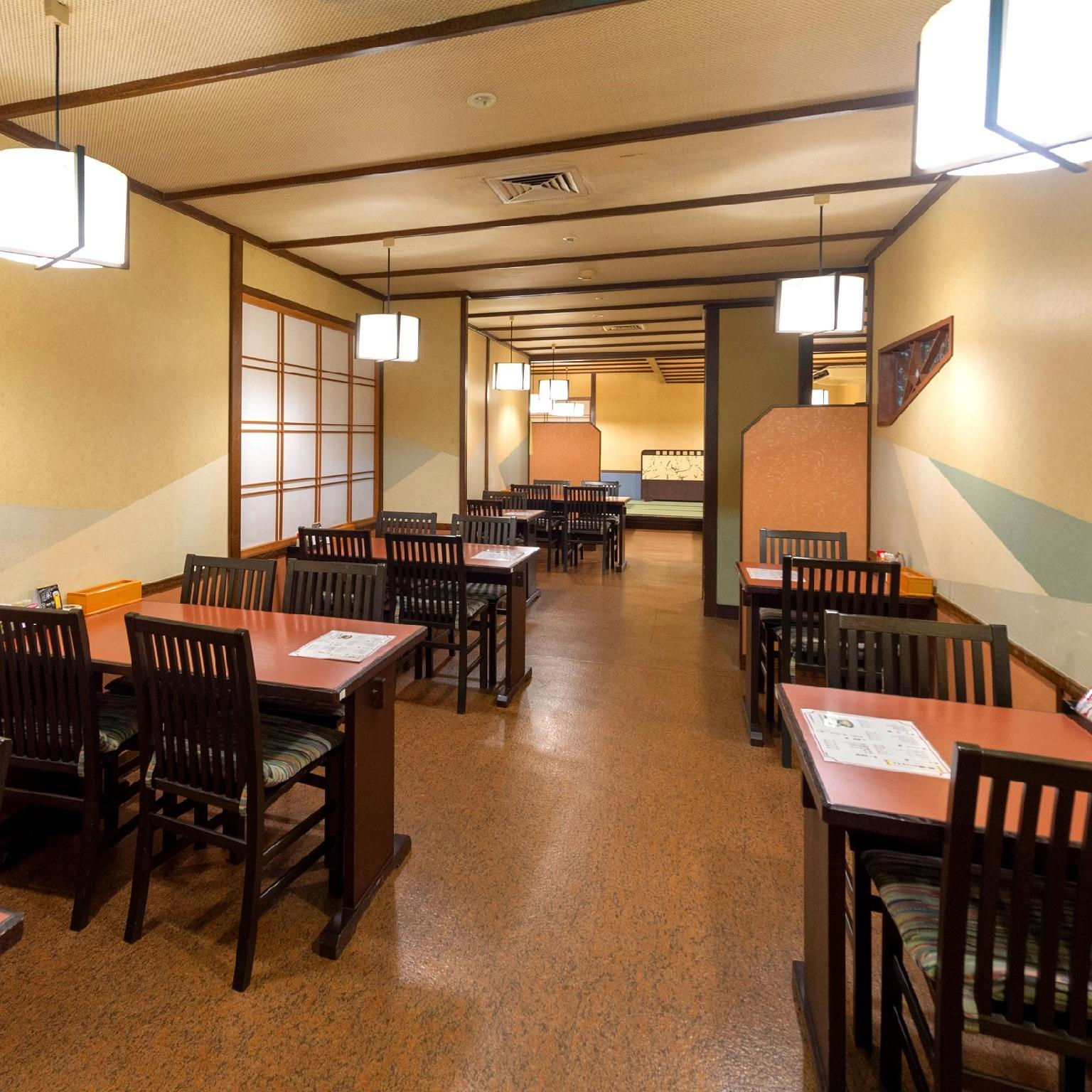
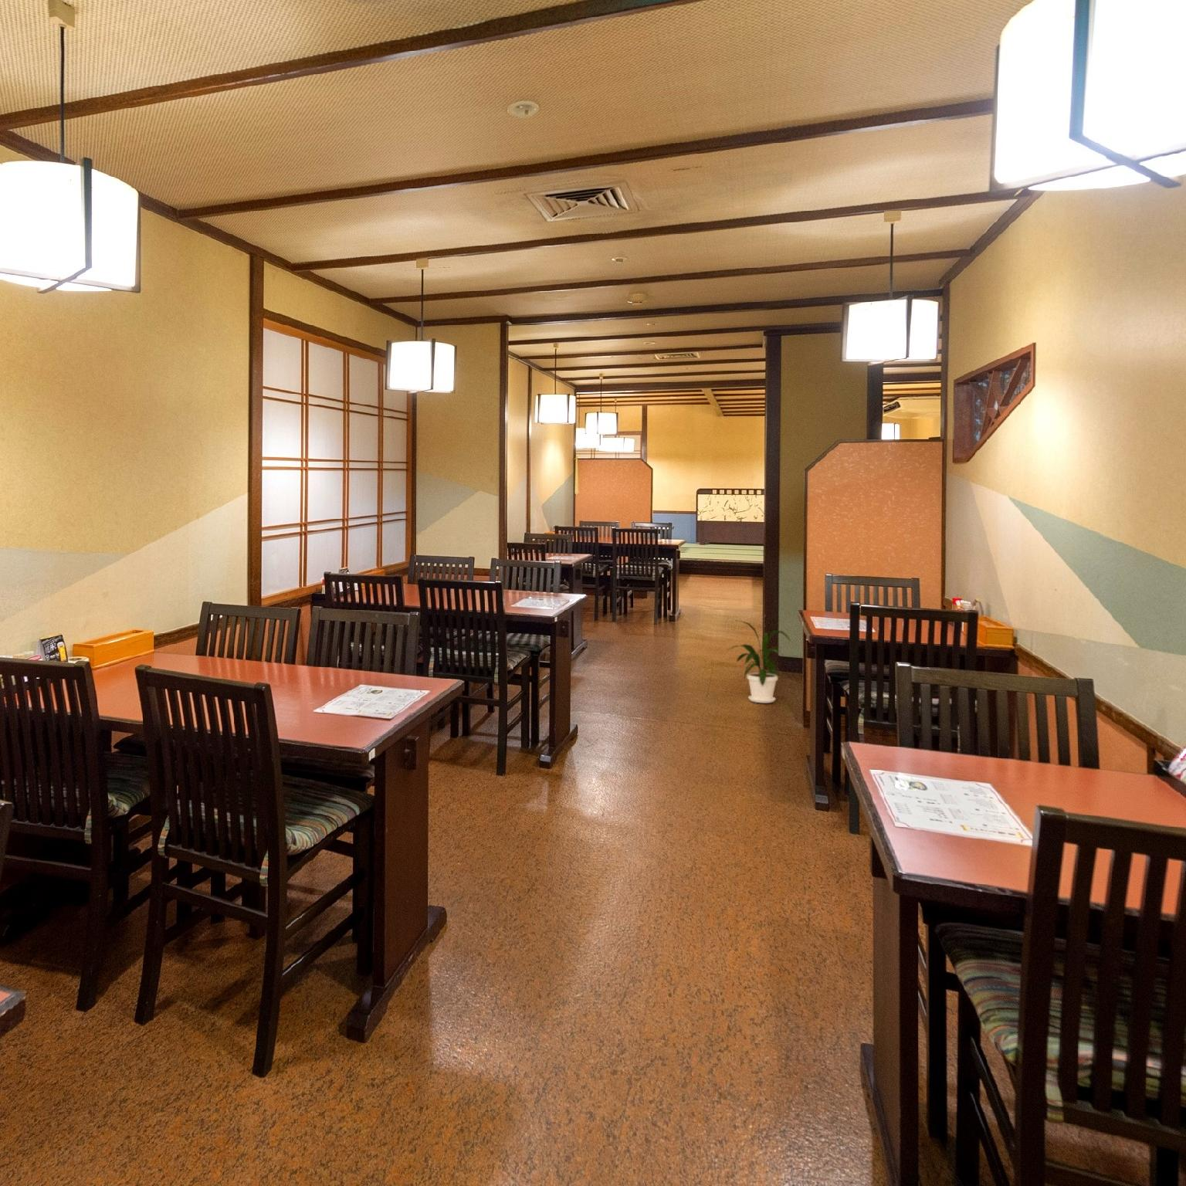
+ house plant [726,619,792,704]
